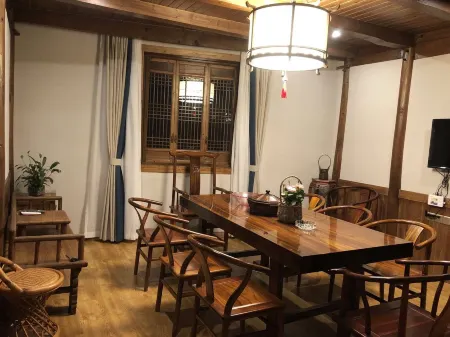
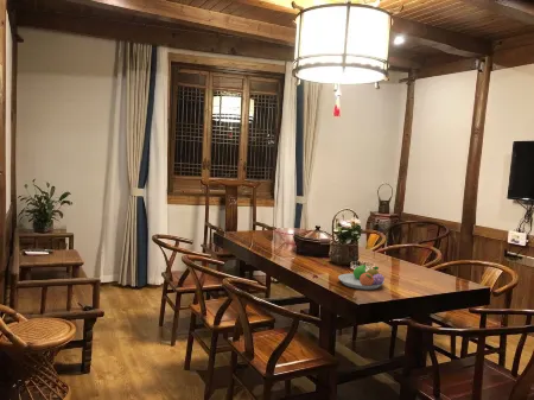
+ fruit bowl [337,264,386,291]
